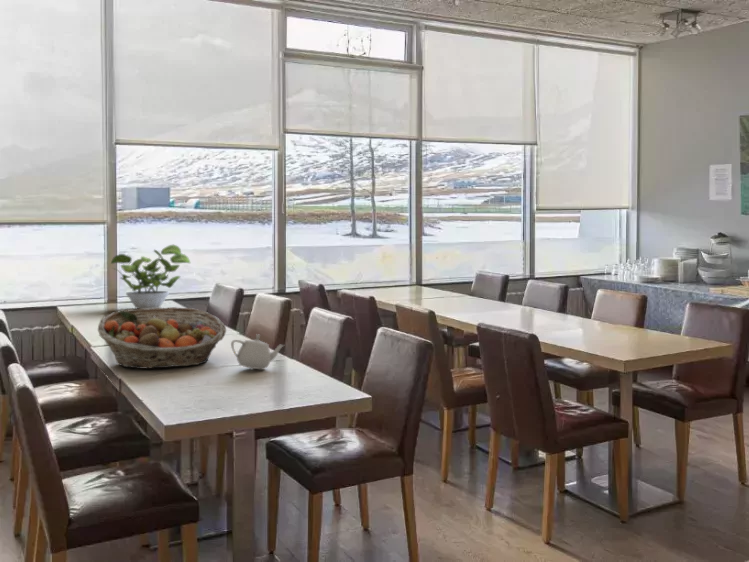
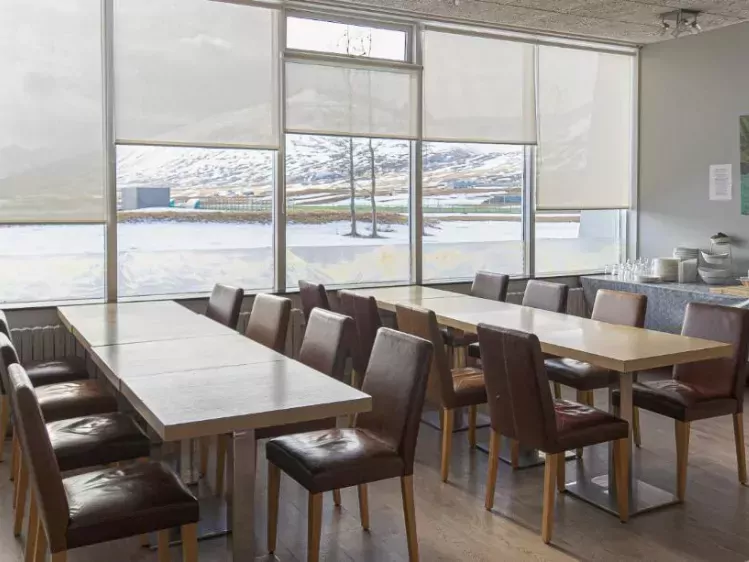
- fruit basket [97,306,227,369]
- potted plant [110,244,191,309]
- teapot [230,333,285,371]
